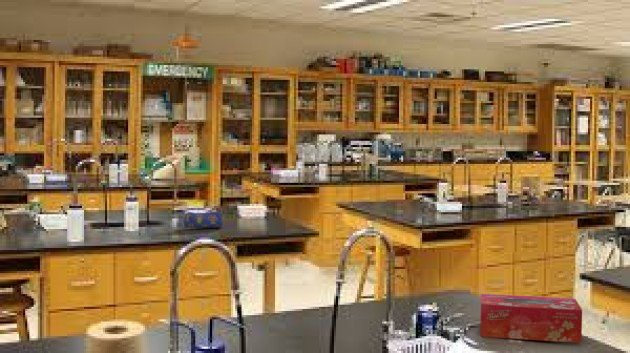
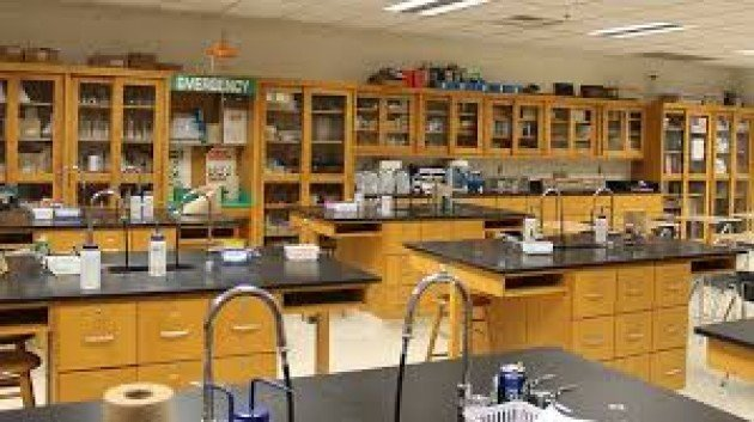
- tissue box [480,293,583,344]
- pencil case [183,210,223,229]
